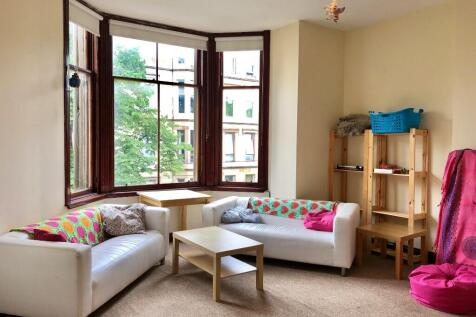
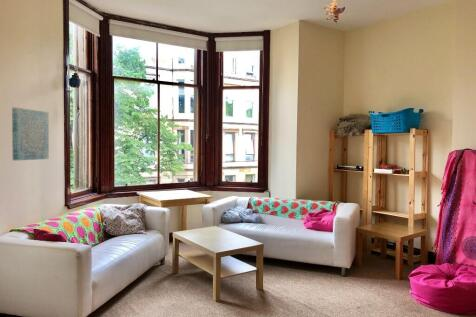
+ wall art [11,107,50,161]
